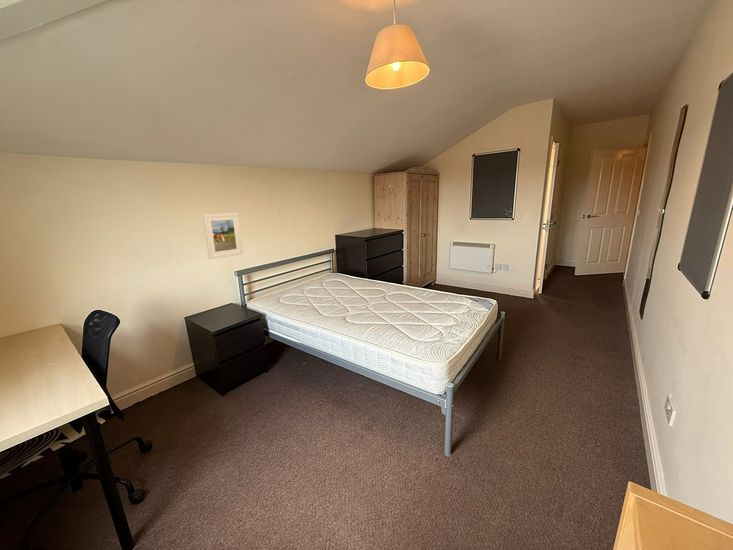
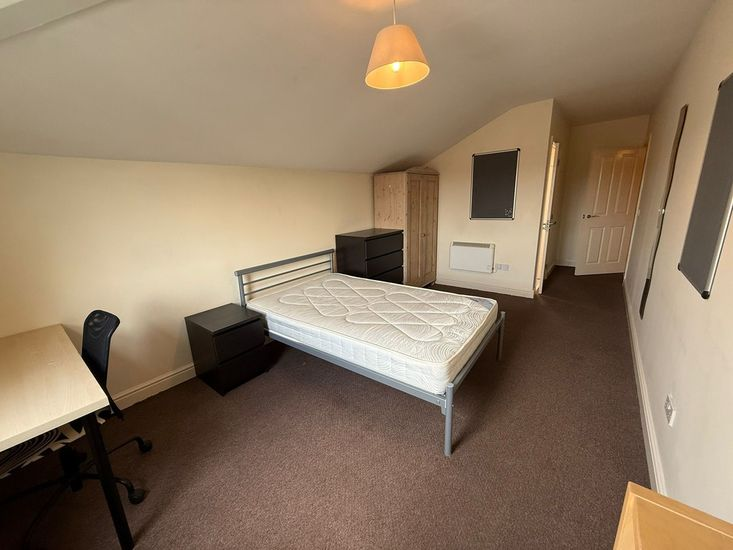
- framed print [202,212,244,260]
